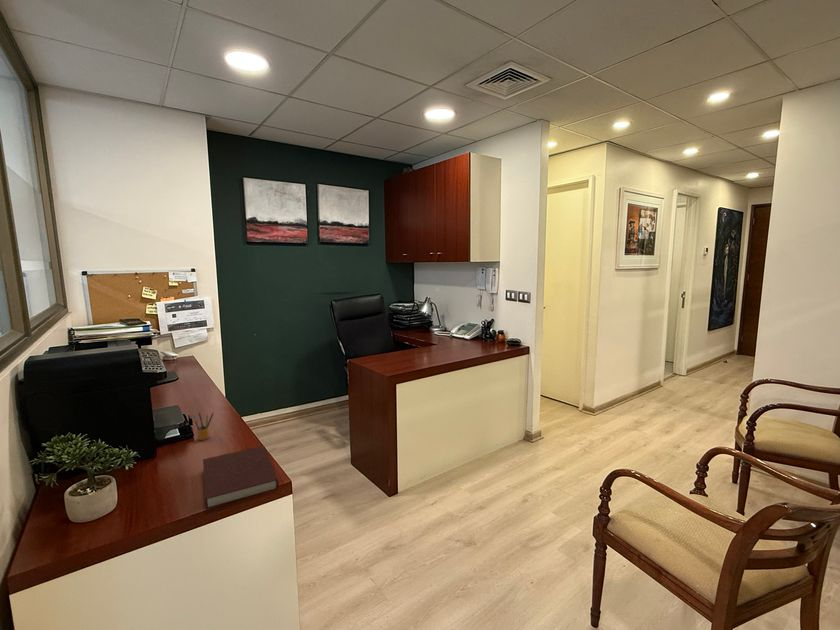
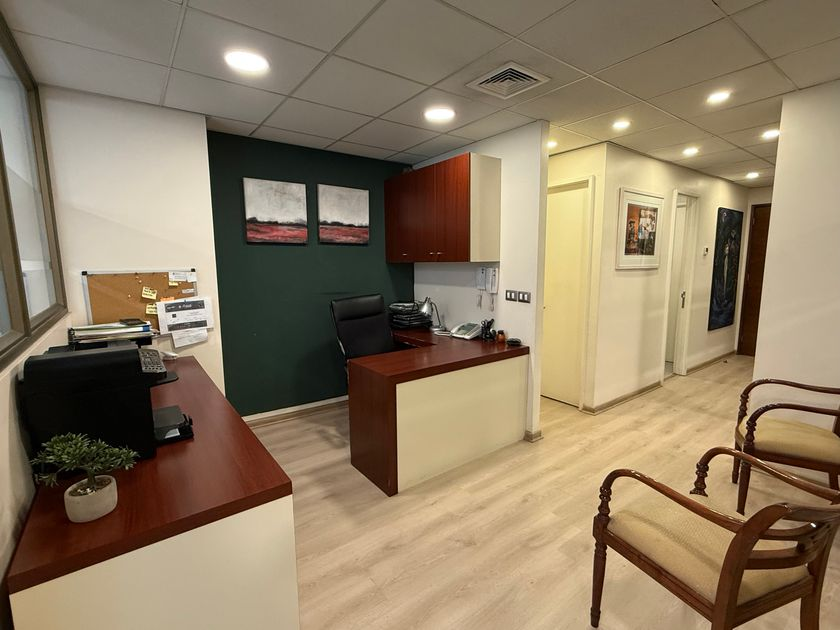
- pencil box [191,411,215,441]
- notebook [202,445,280,510]
